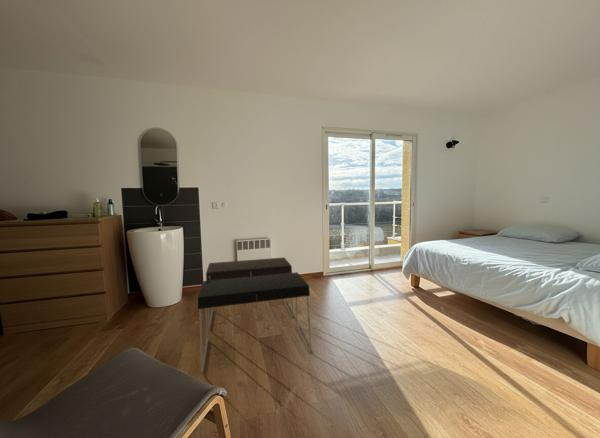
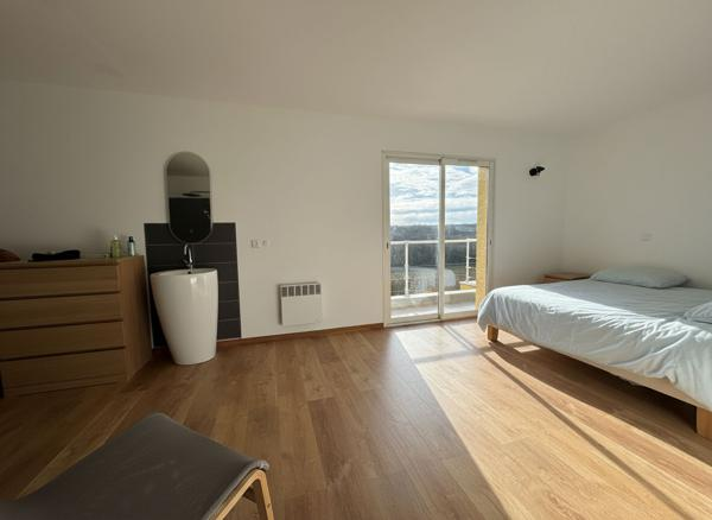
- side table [197,256,312,373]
